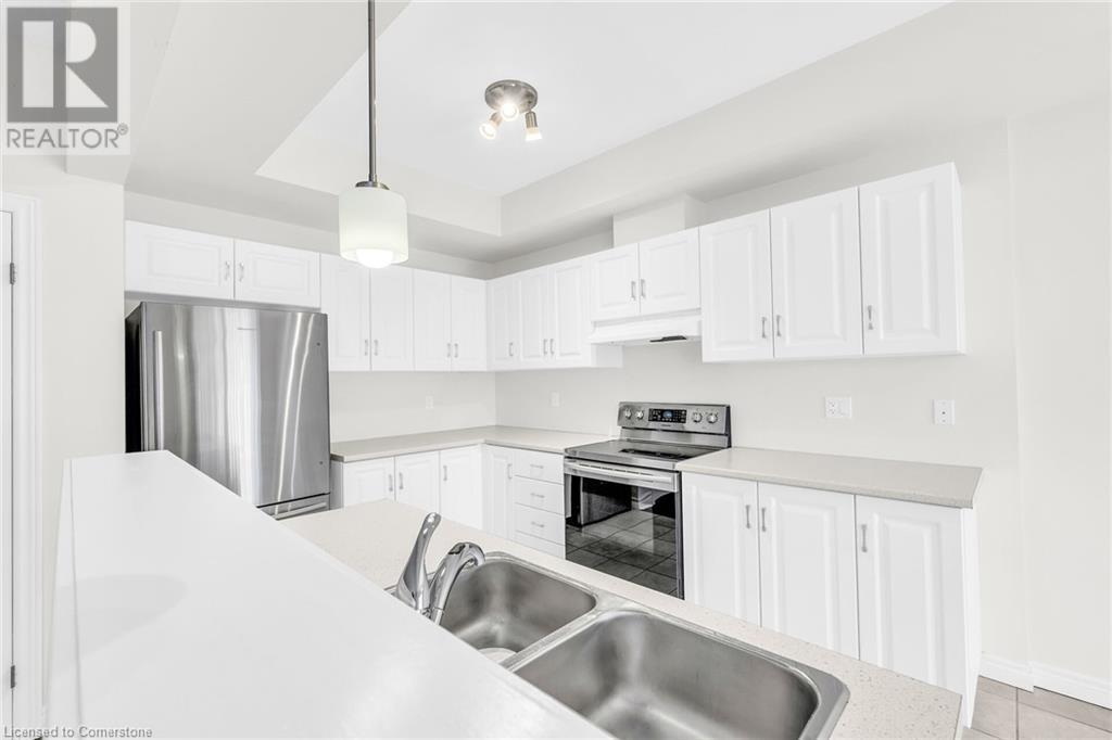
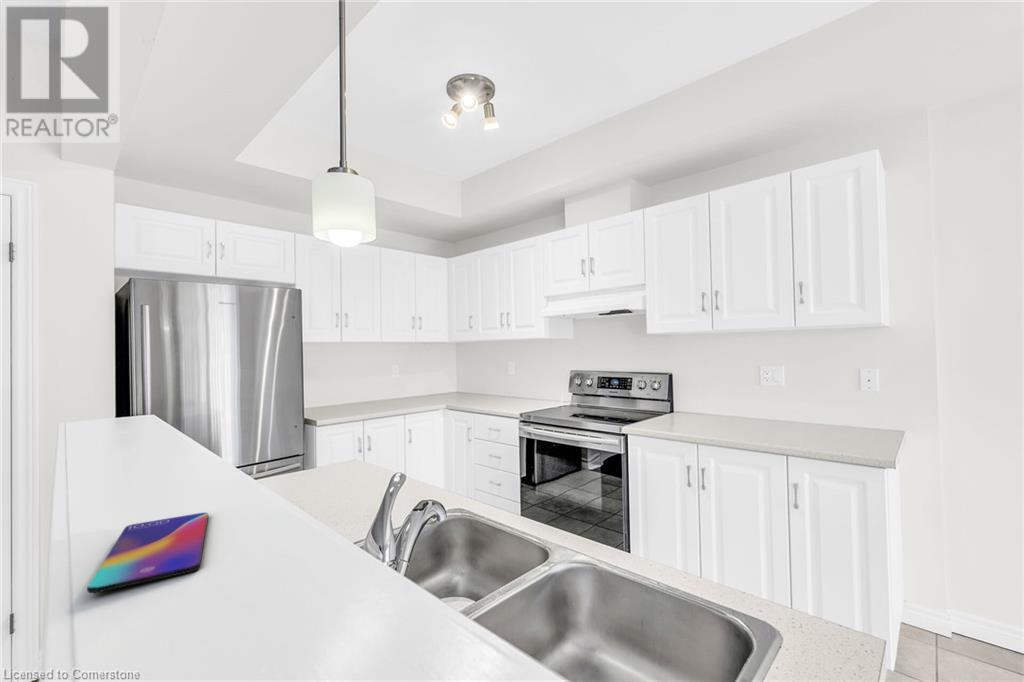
+ smartphone [86,512,210,594]
